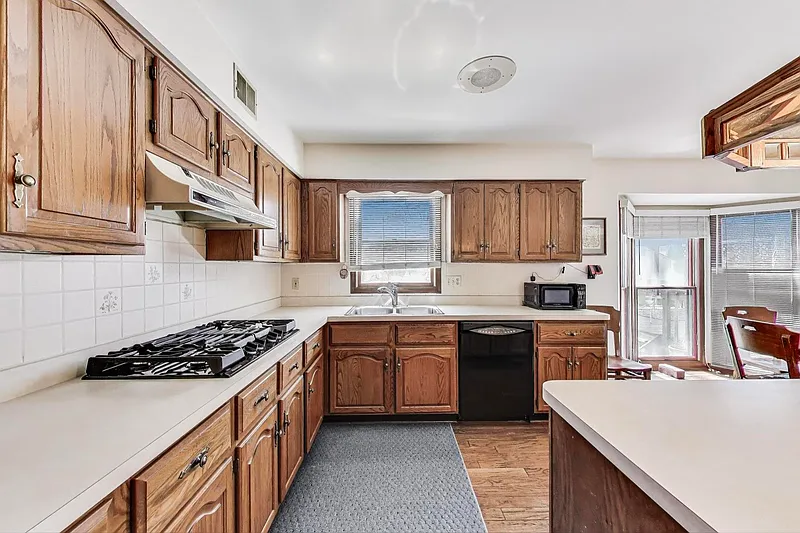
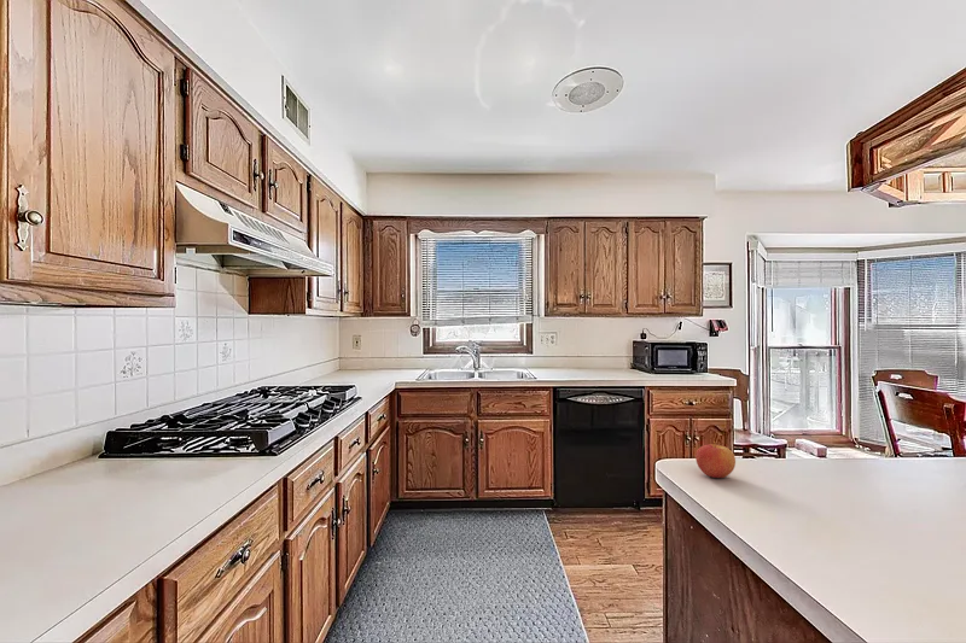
+ apple [694,439,737,479]
